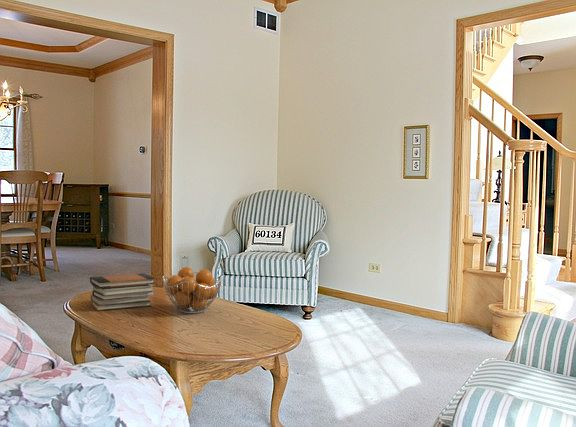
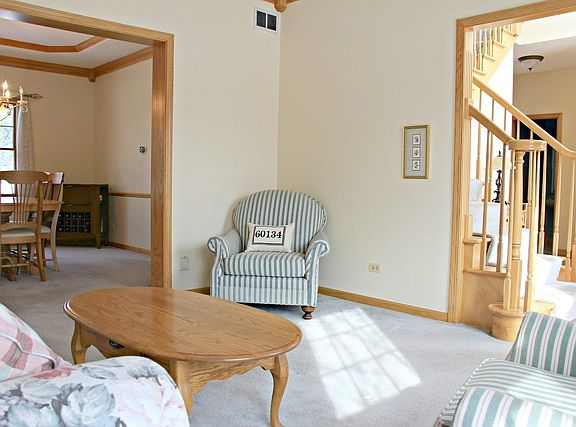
- book stack [89,272,156,312]
- fruit basket [162,266,223,314]
